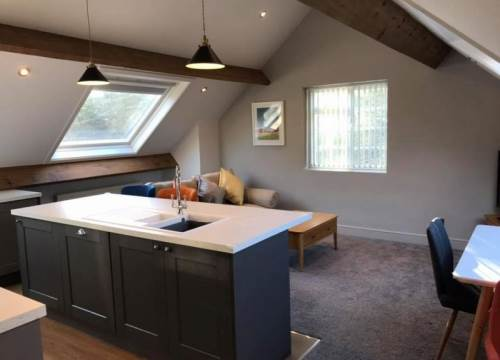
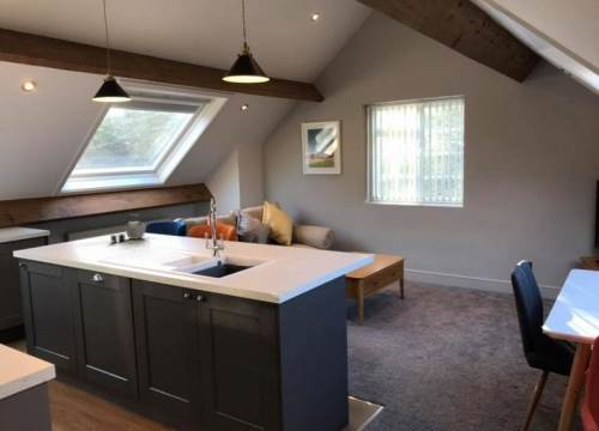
+ kettle [109,213,147,243]
